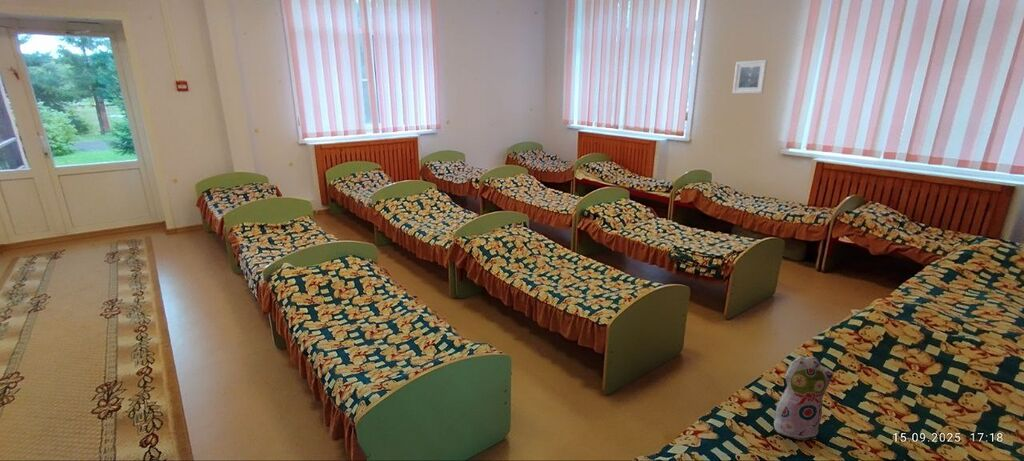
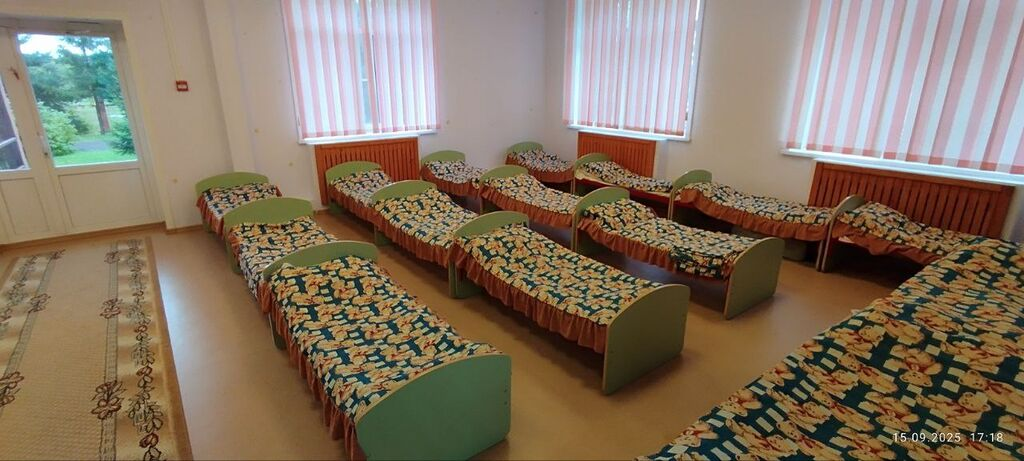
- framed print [732,59,768,94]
- plush toy [773,355,835,441]
